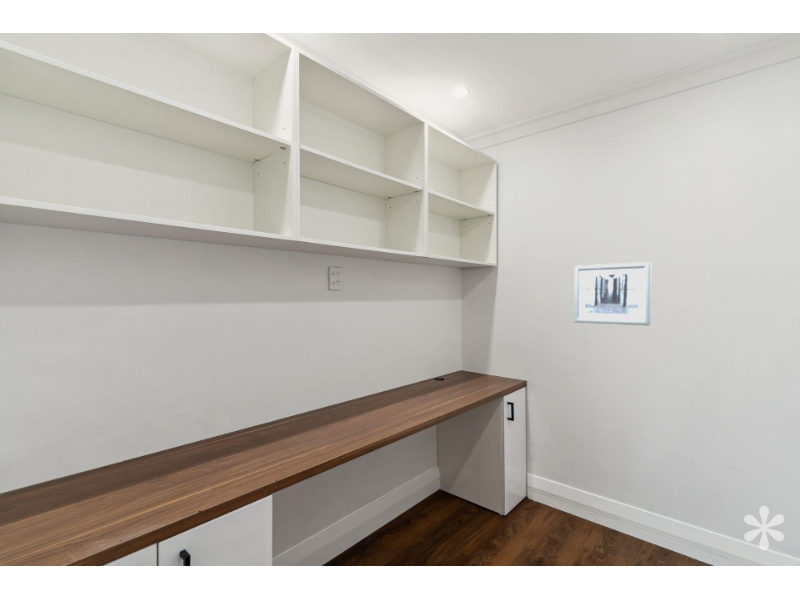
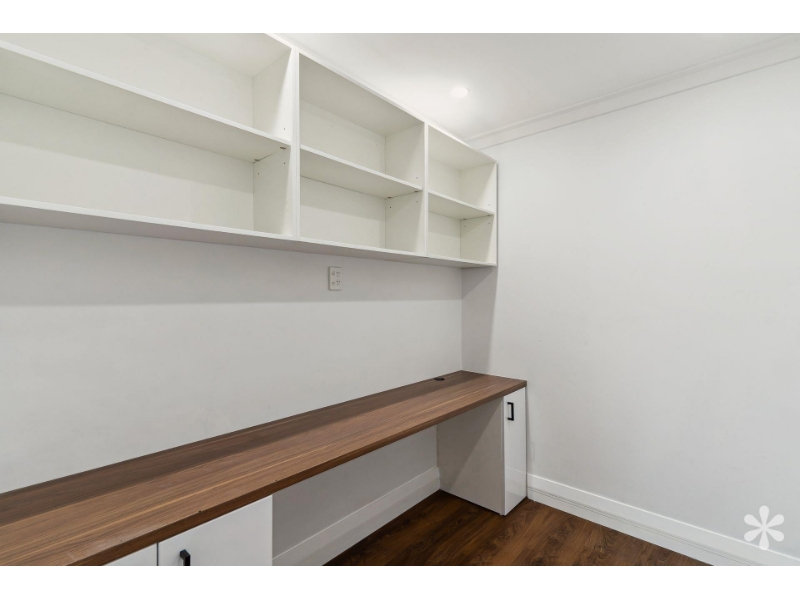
- wall art [573,261,652,327]
